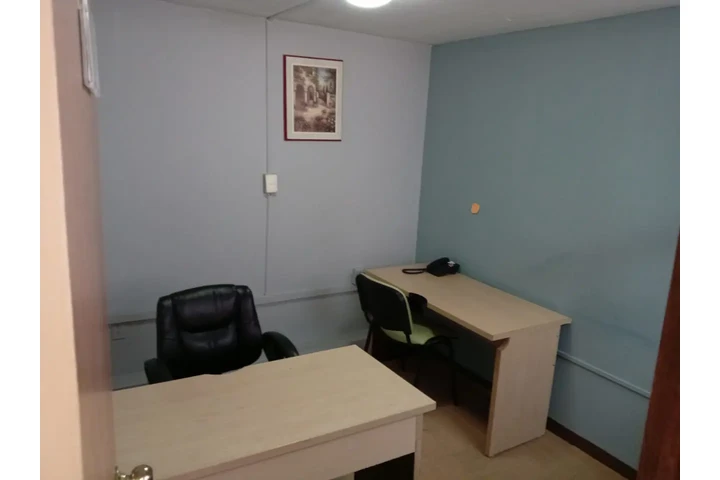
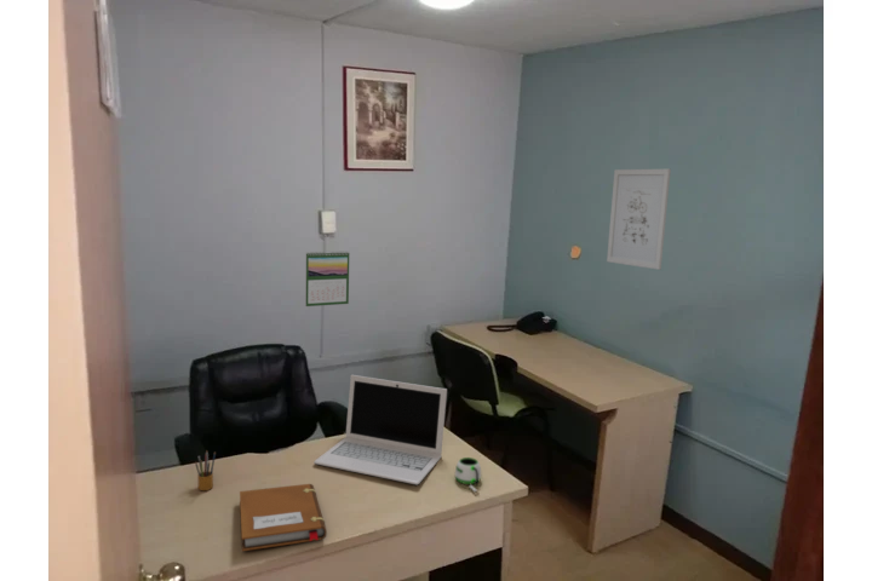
+ notebook [239,483,328,552]
+ calendar [304,249,350,307]
+ wall art [606,168,672,271]
+ laptop [312,374,448,485]
+ pencil box [194,449,217,491]
+ mug [454,456,482,493]
